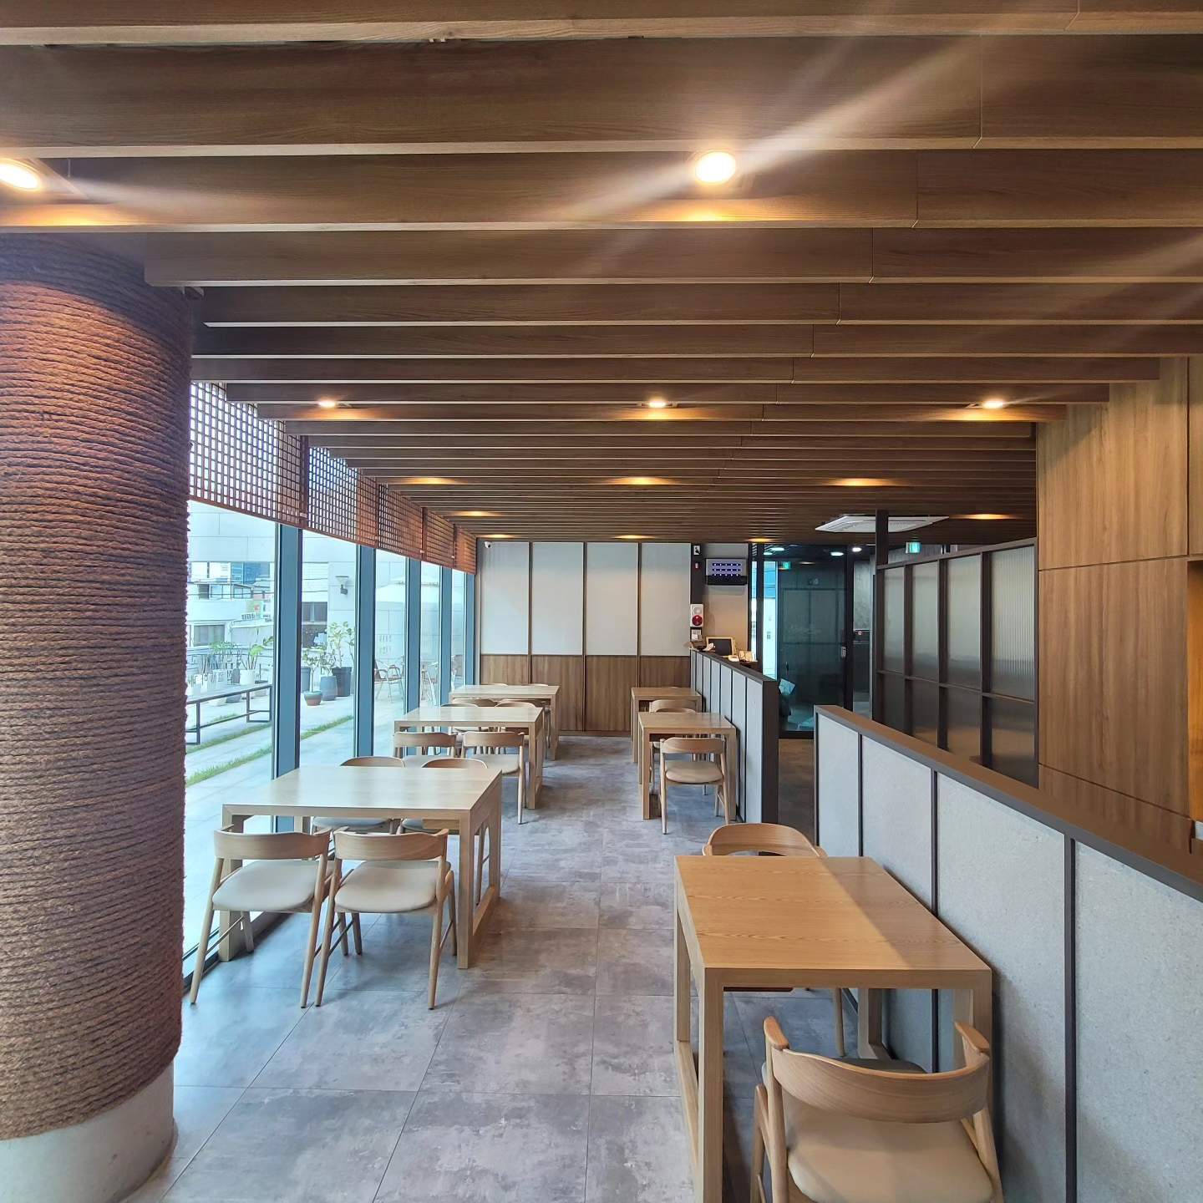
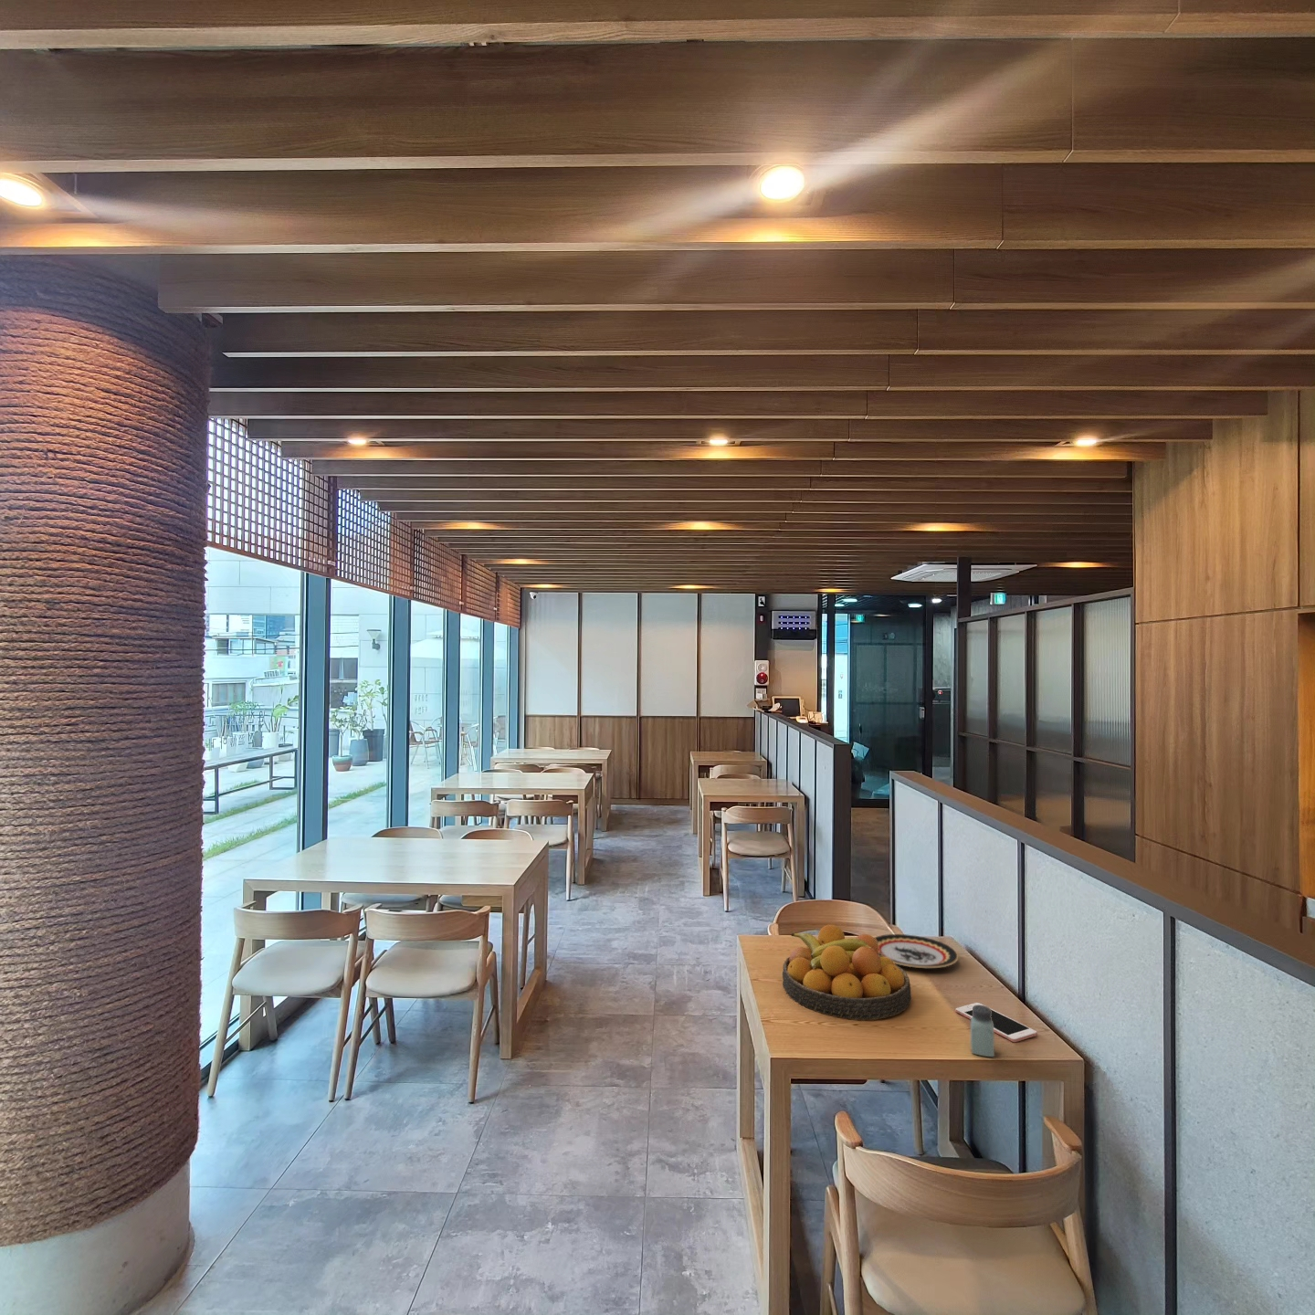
+ cell phone [954,1002,1037,1043]
+ fruit bowl [782,924,912,1021]
+ plate [874,933,960,969]
+ saltshaker [969,1006,996,1057]
